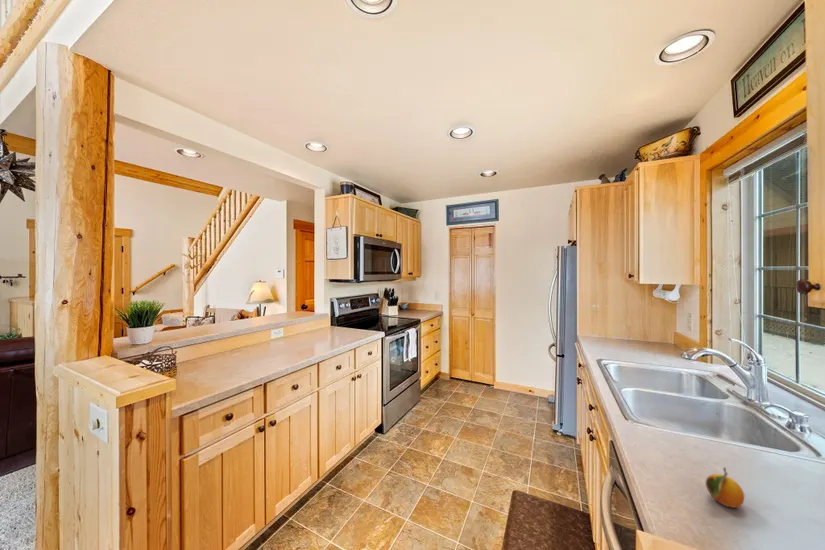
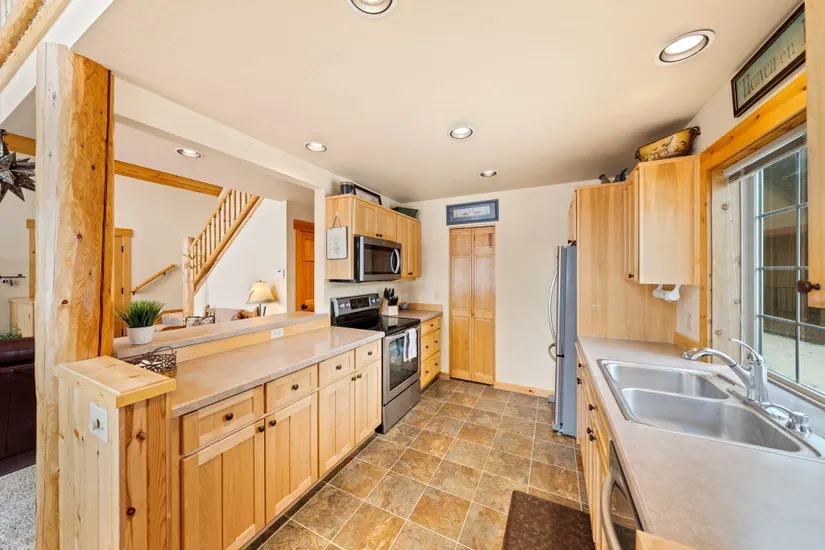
- fruit [705,466,745,509]
